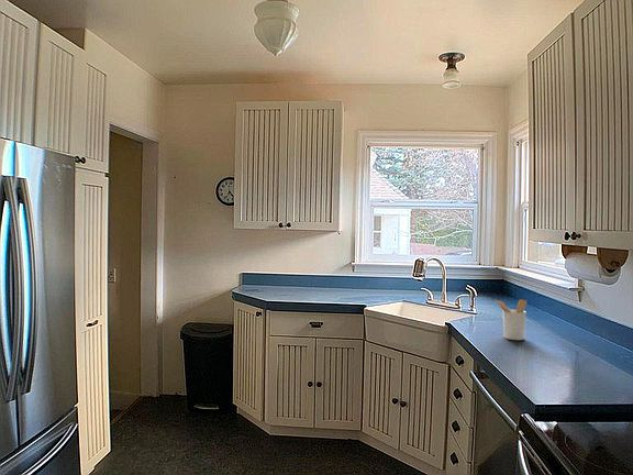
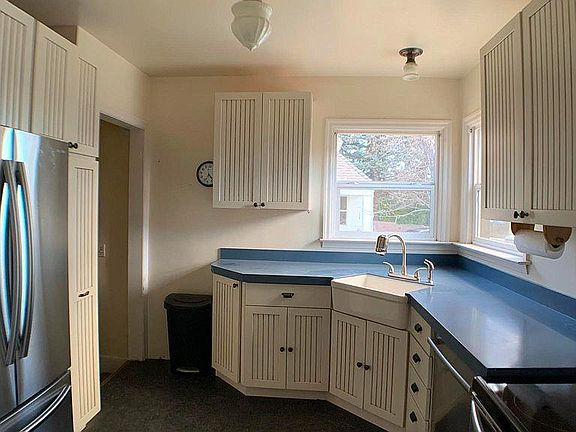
- utensil holder [493,298,528,341]
